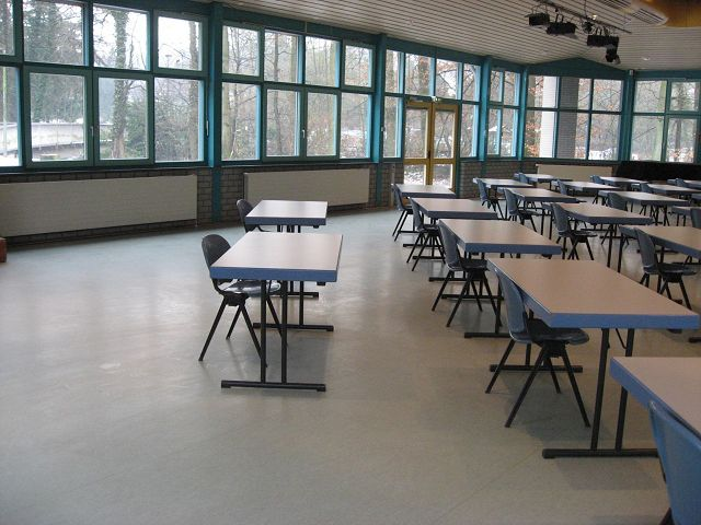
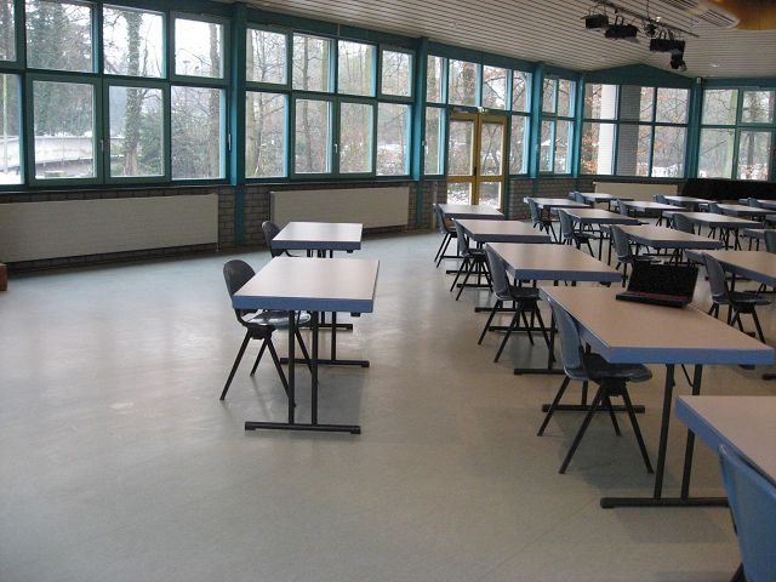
+ laptop [615,261,701,308]
